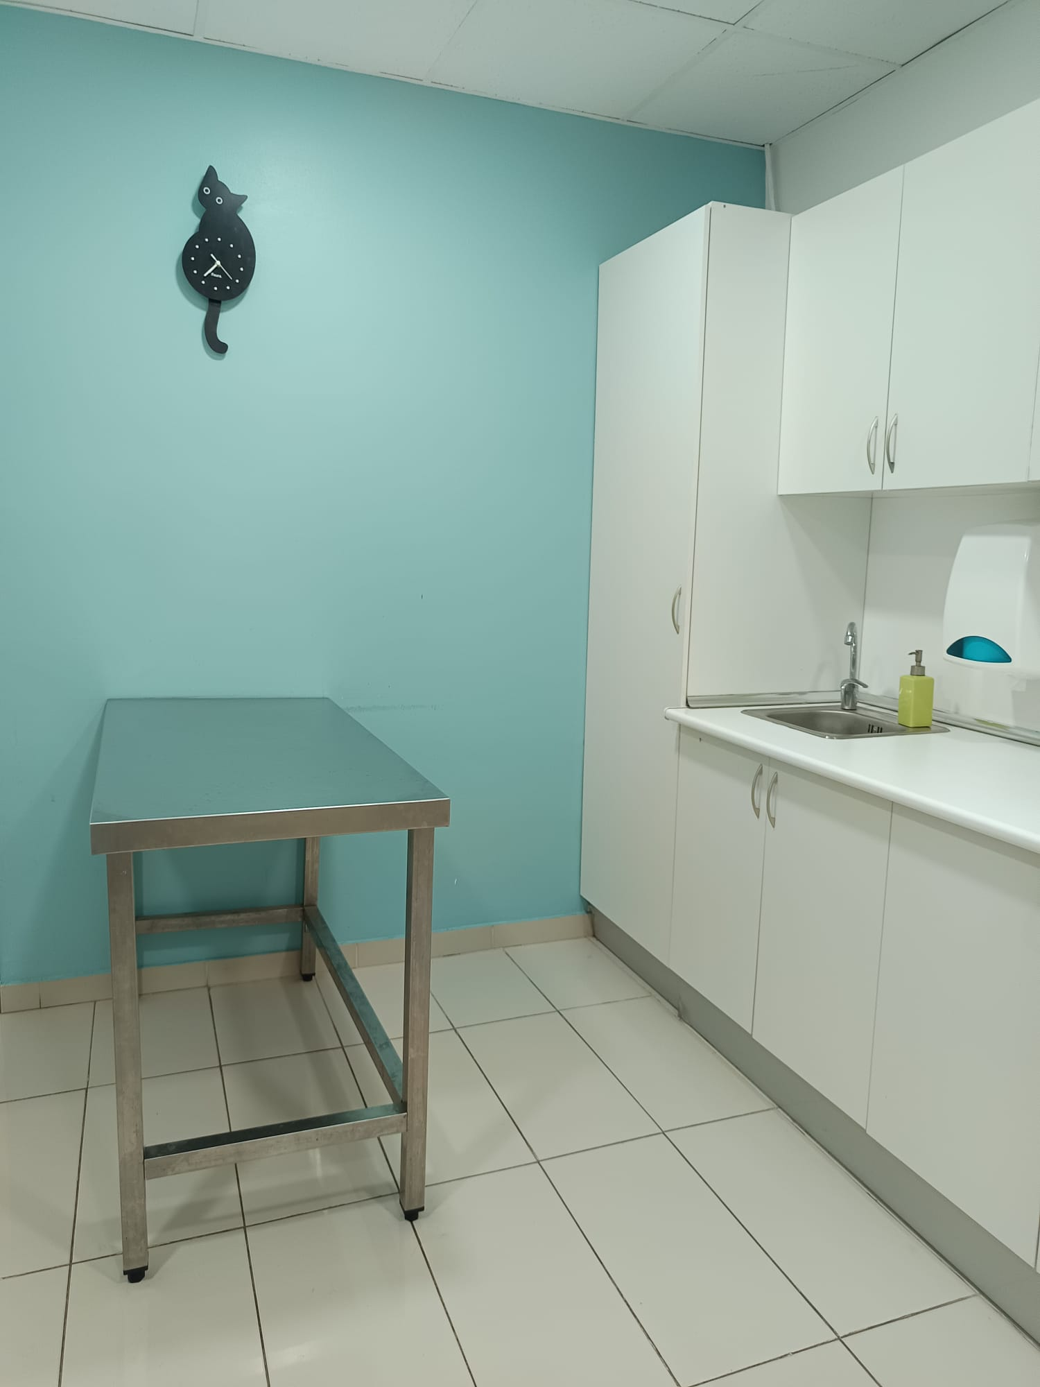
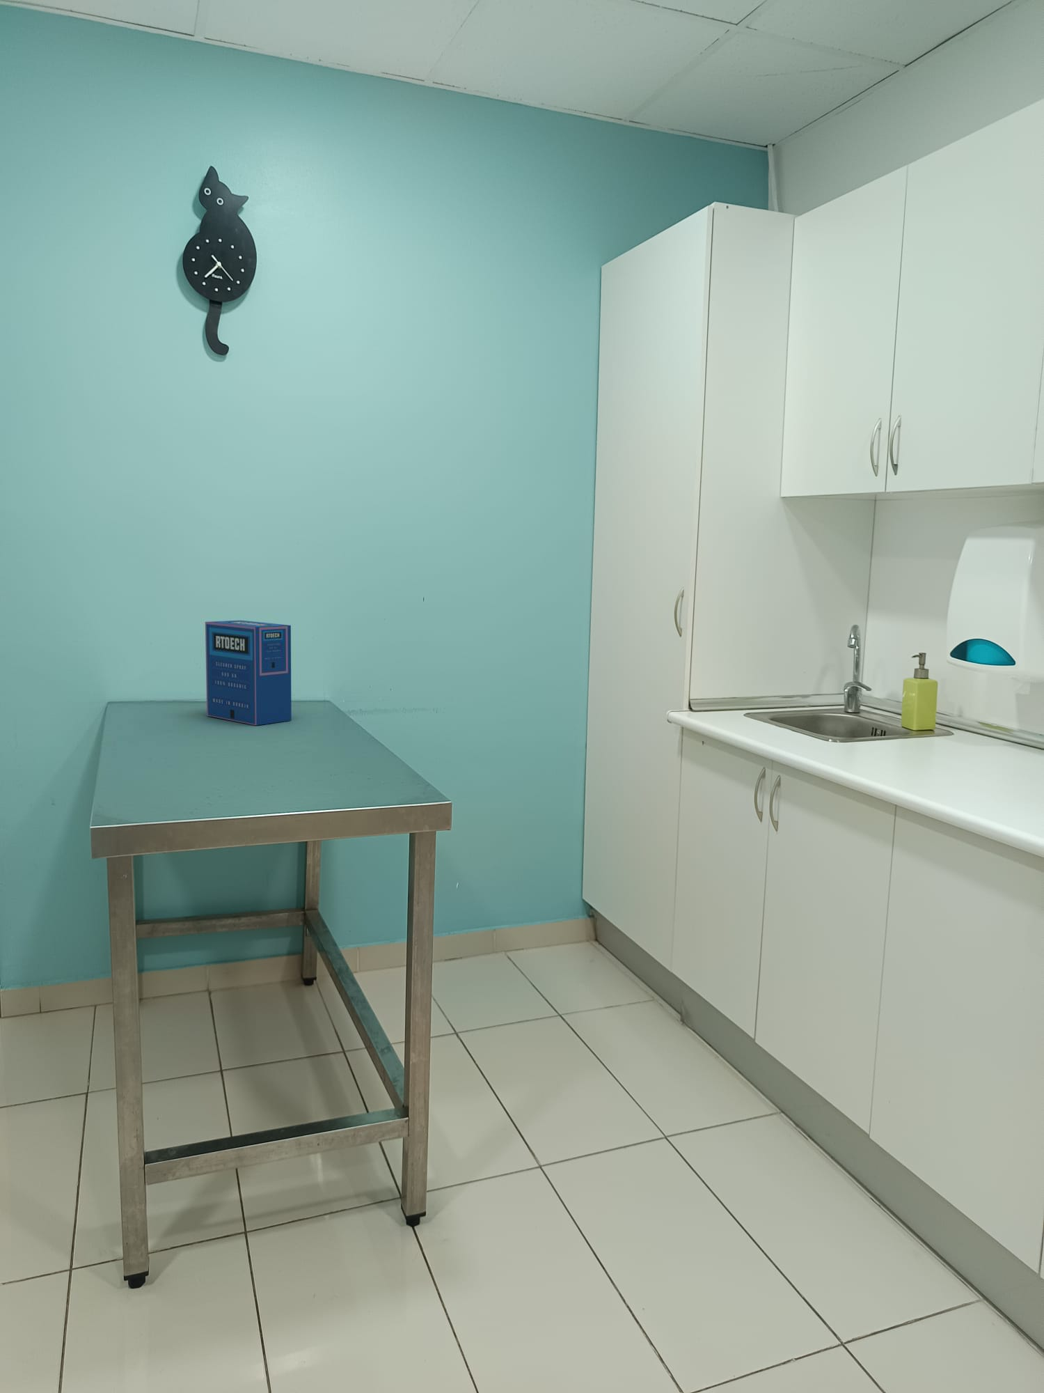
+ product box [205,620,293,726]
